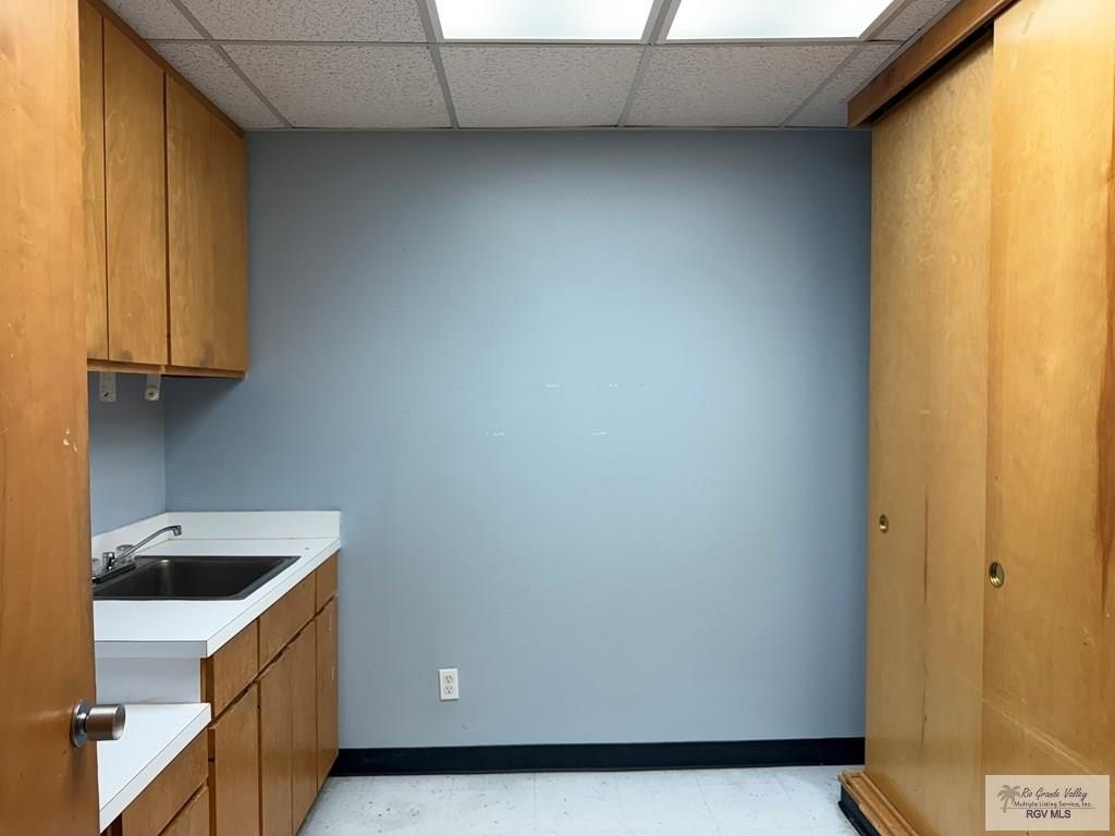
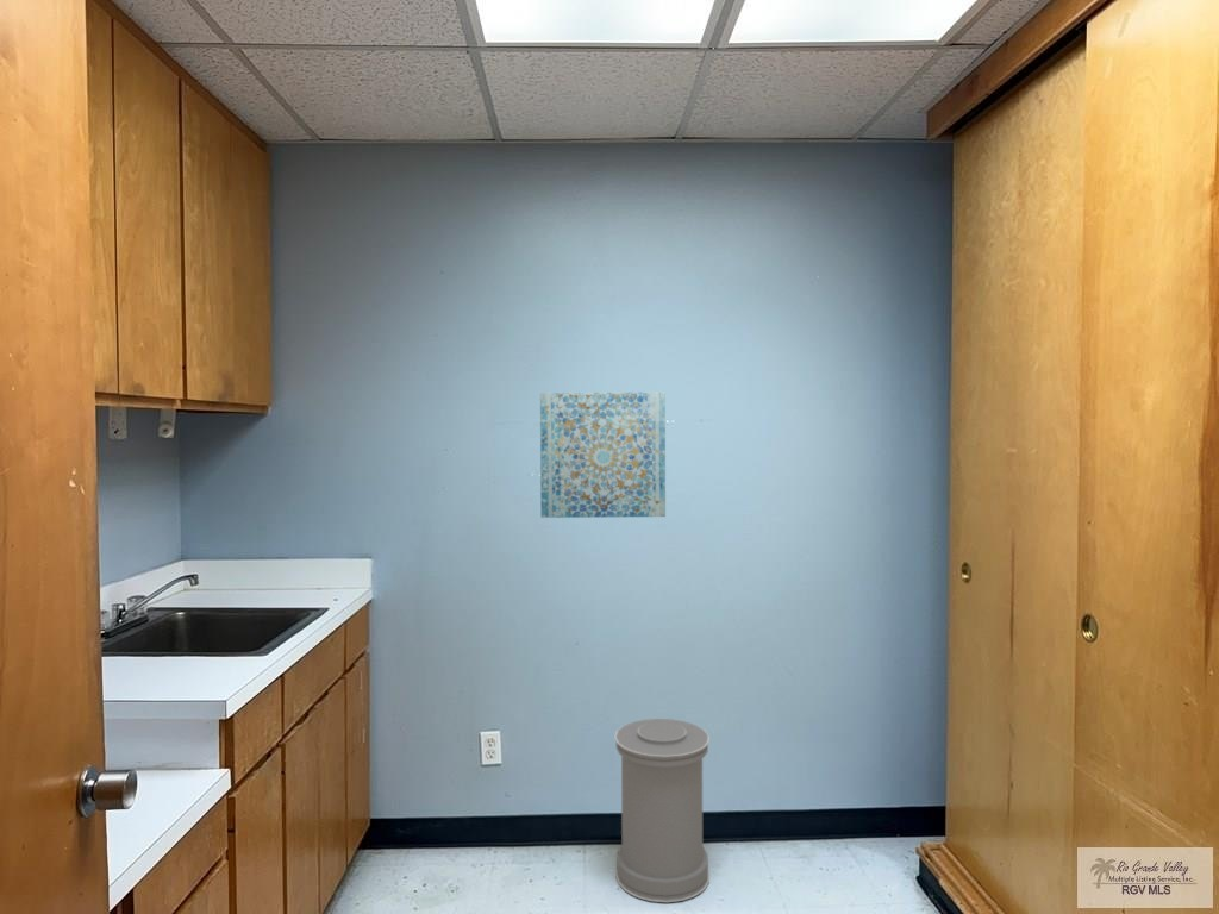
+ wall art [539,392,667,519]
+ trash can [613,718,711,903]
